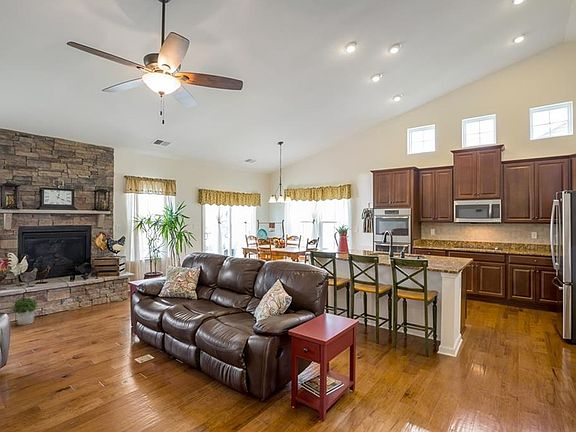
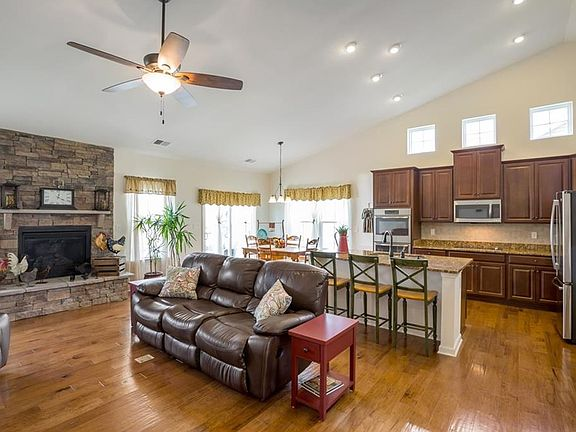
- potted plant [10,297,39,326]
